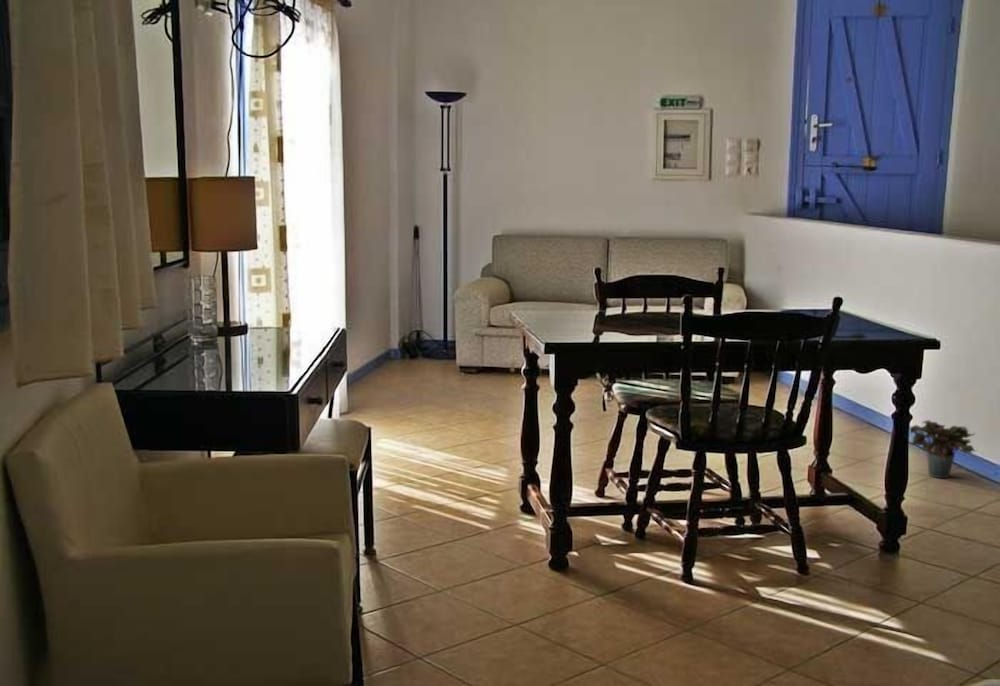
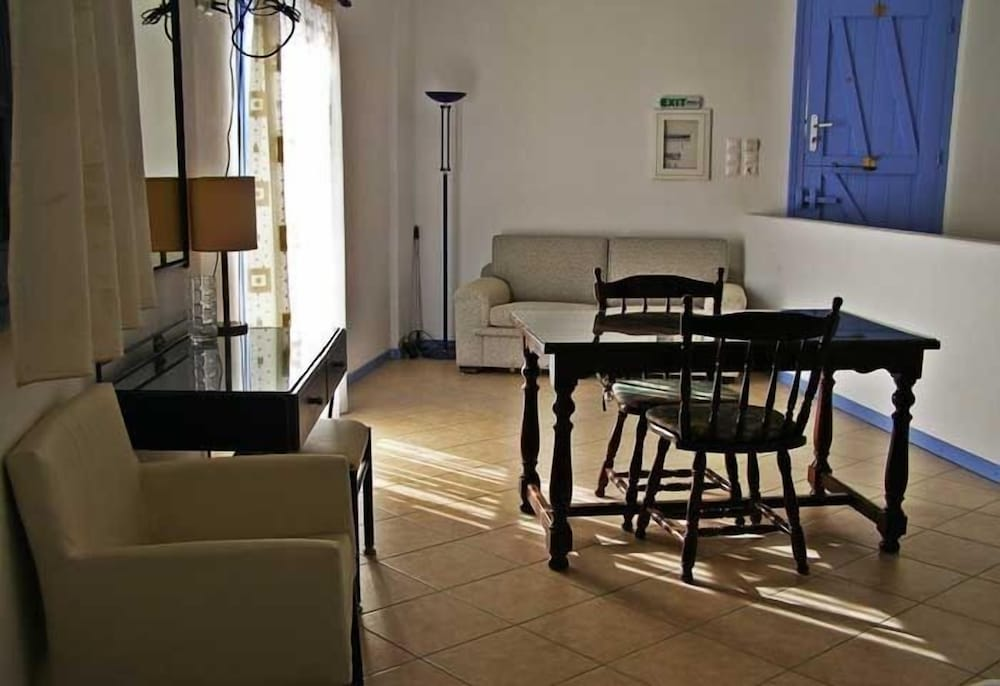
- potted plant [909,419,978,479]
